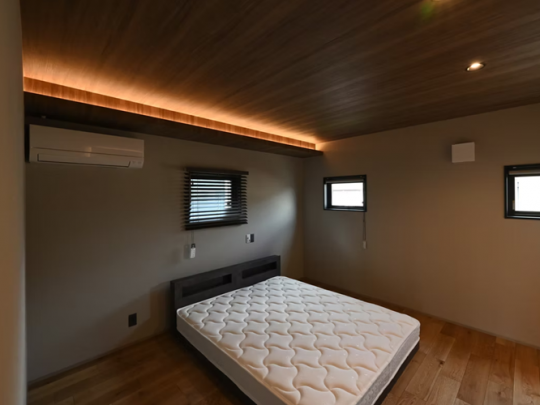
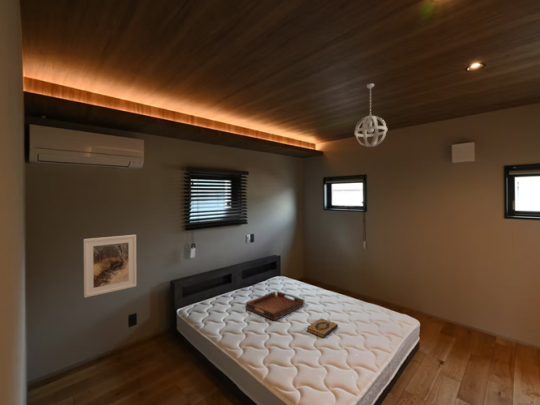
+ serving tray [245,290,305,322]
+ pendant light [354,83,388,148]
+ hardback book [306,317,339,339]
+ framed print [82,234,138,298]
